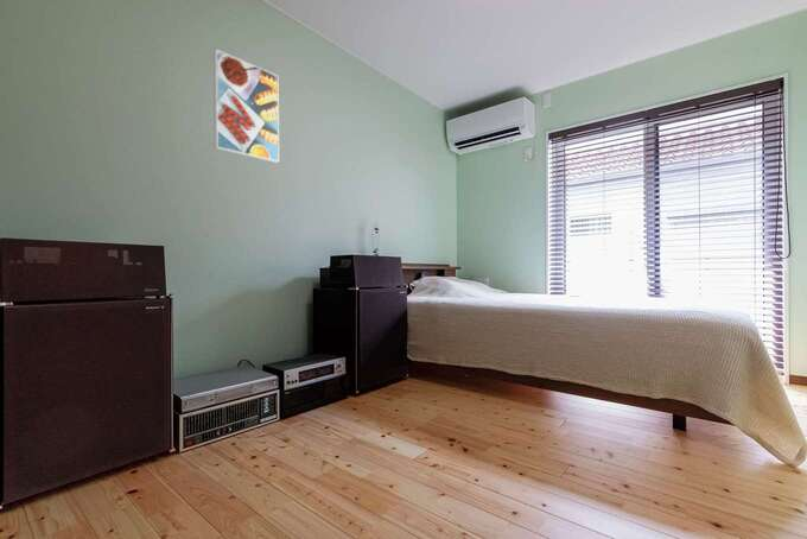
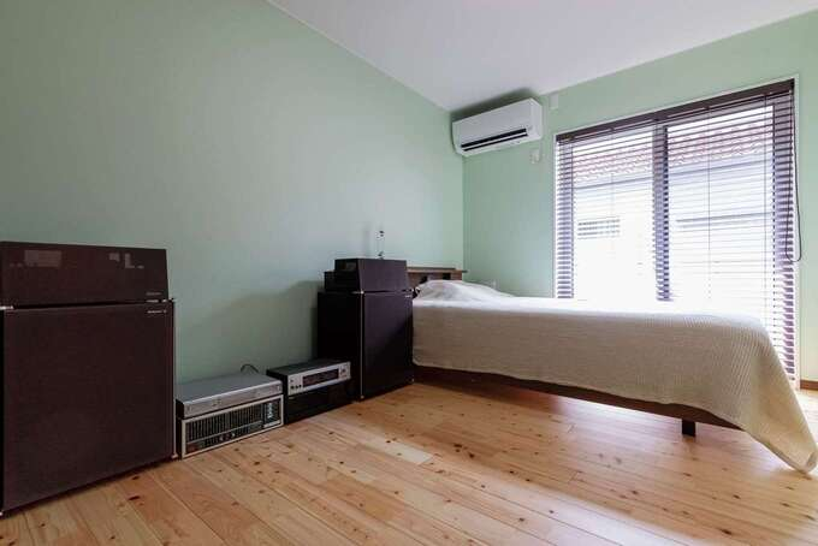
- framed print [212,47,280,164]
